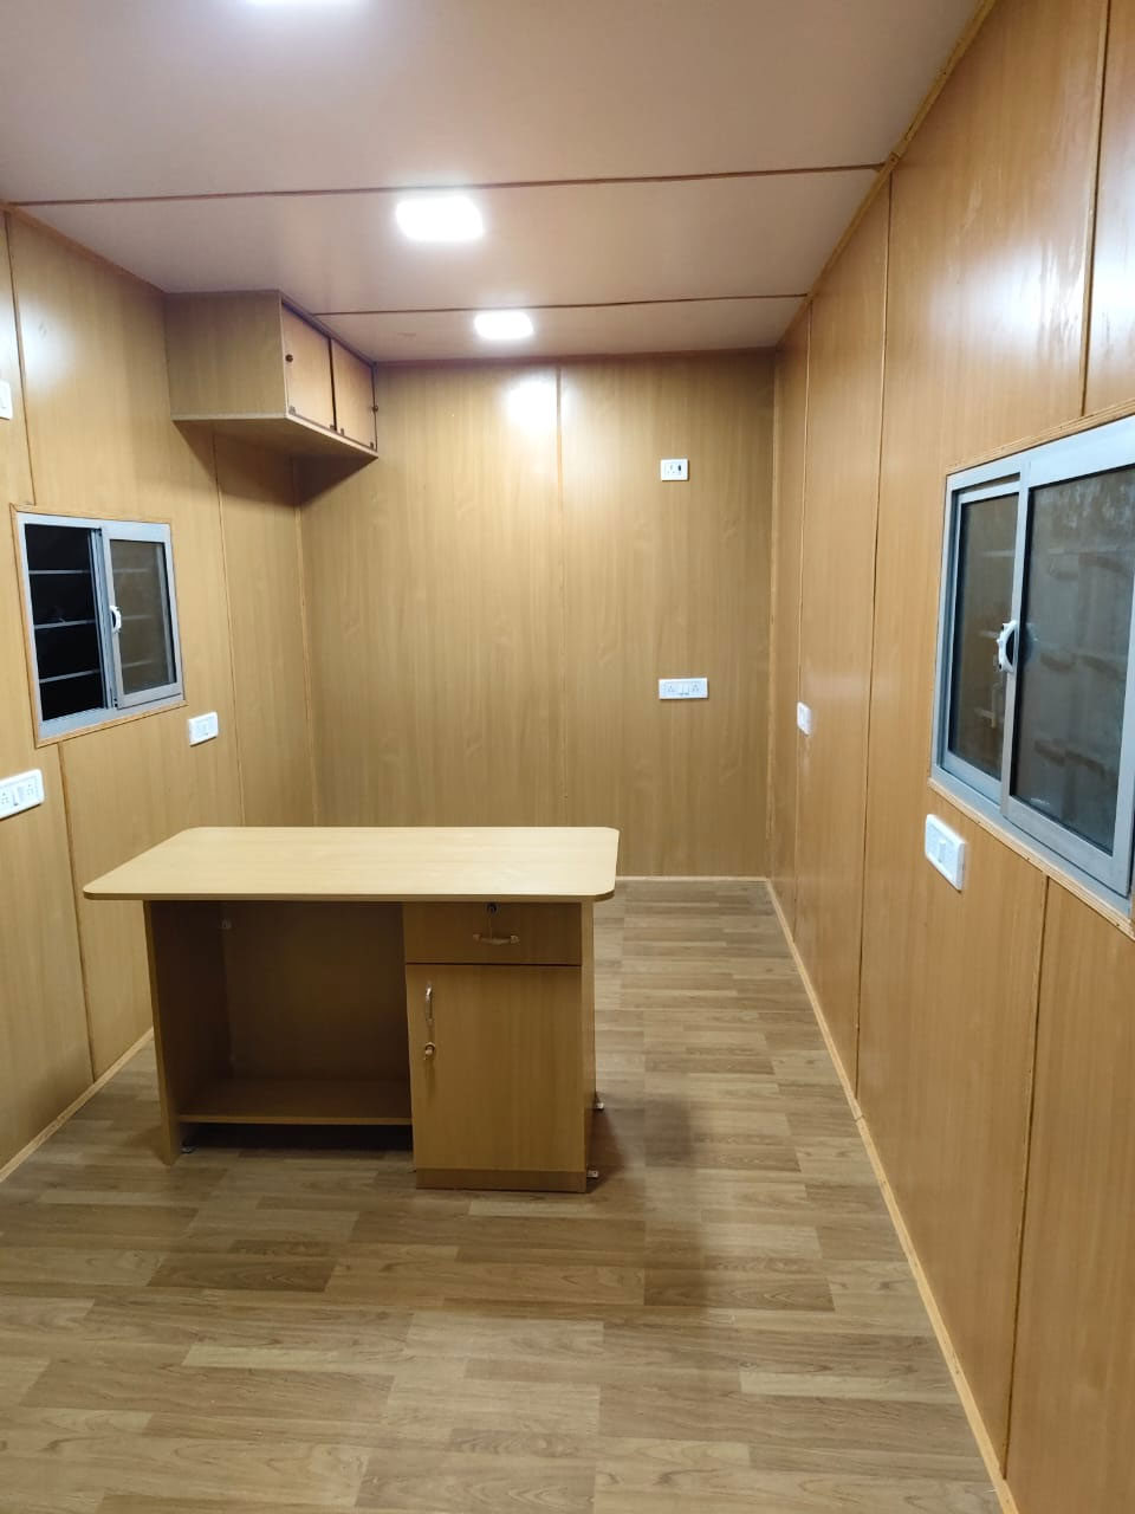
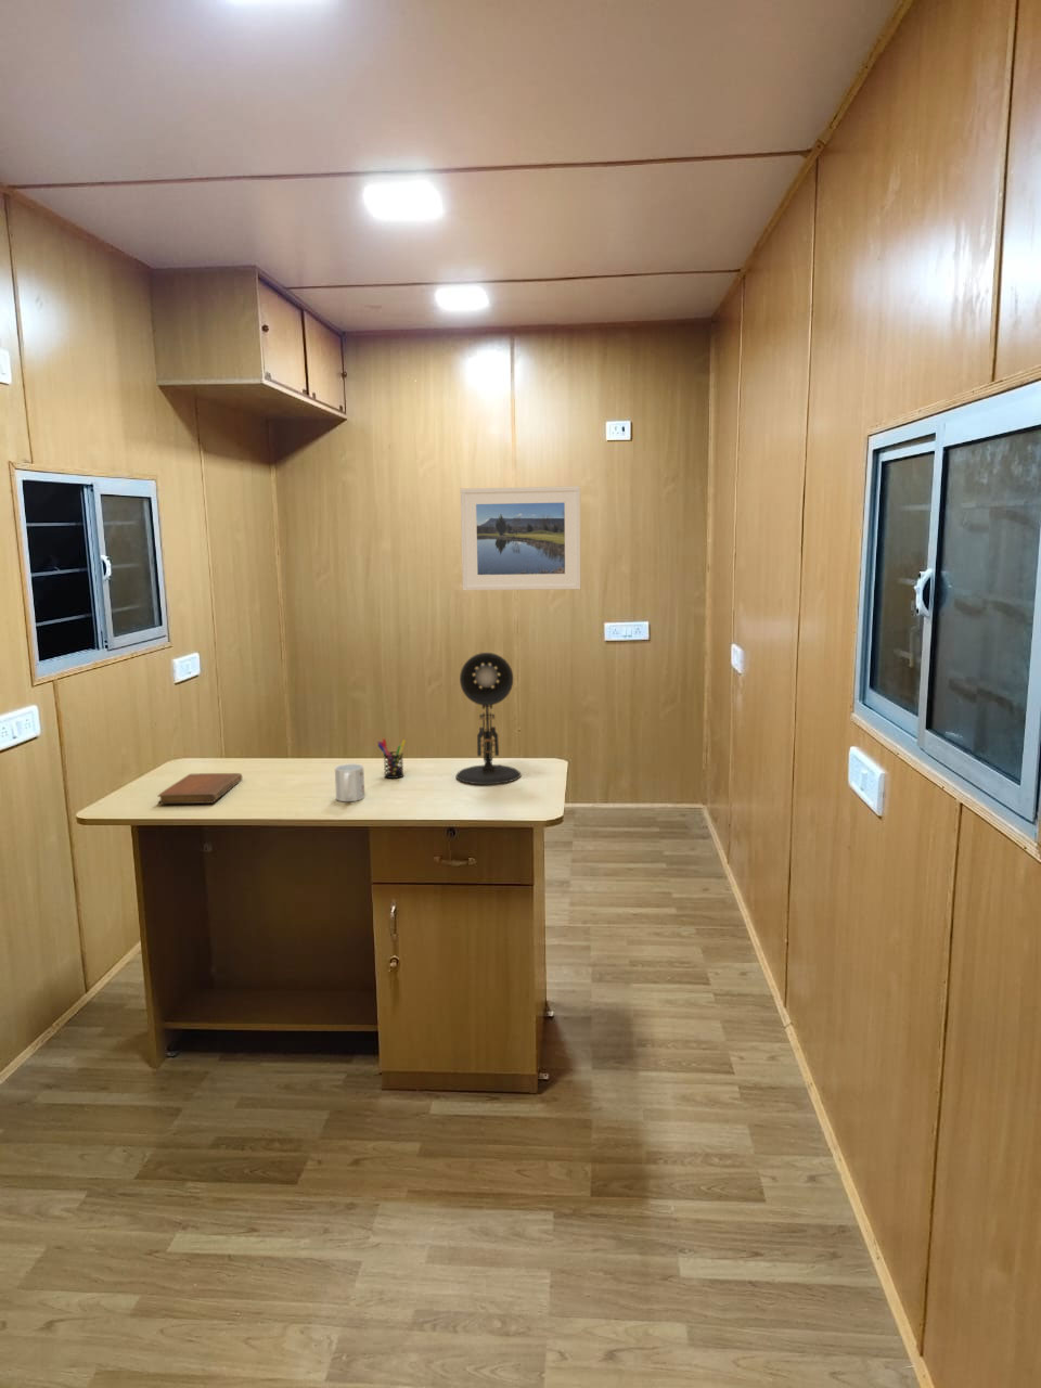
+ mug [334,763,365,802]
+ notebook [156,772,243,804]
+ pen holder [376,738,407,779]
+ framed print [458,485,582,591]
+ desk lamp [455,651,523,785]
